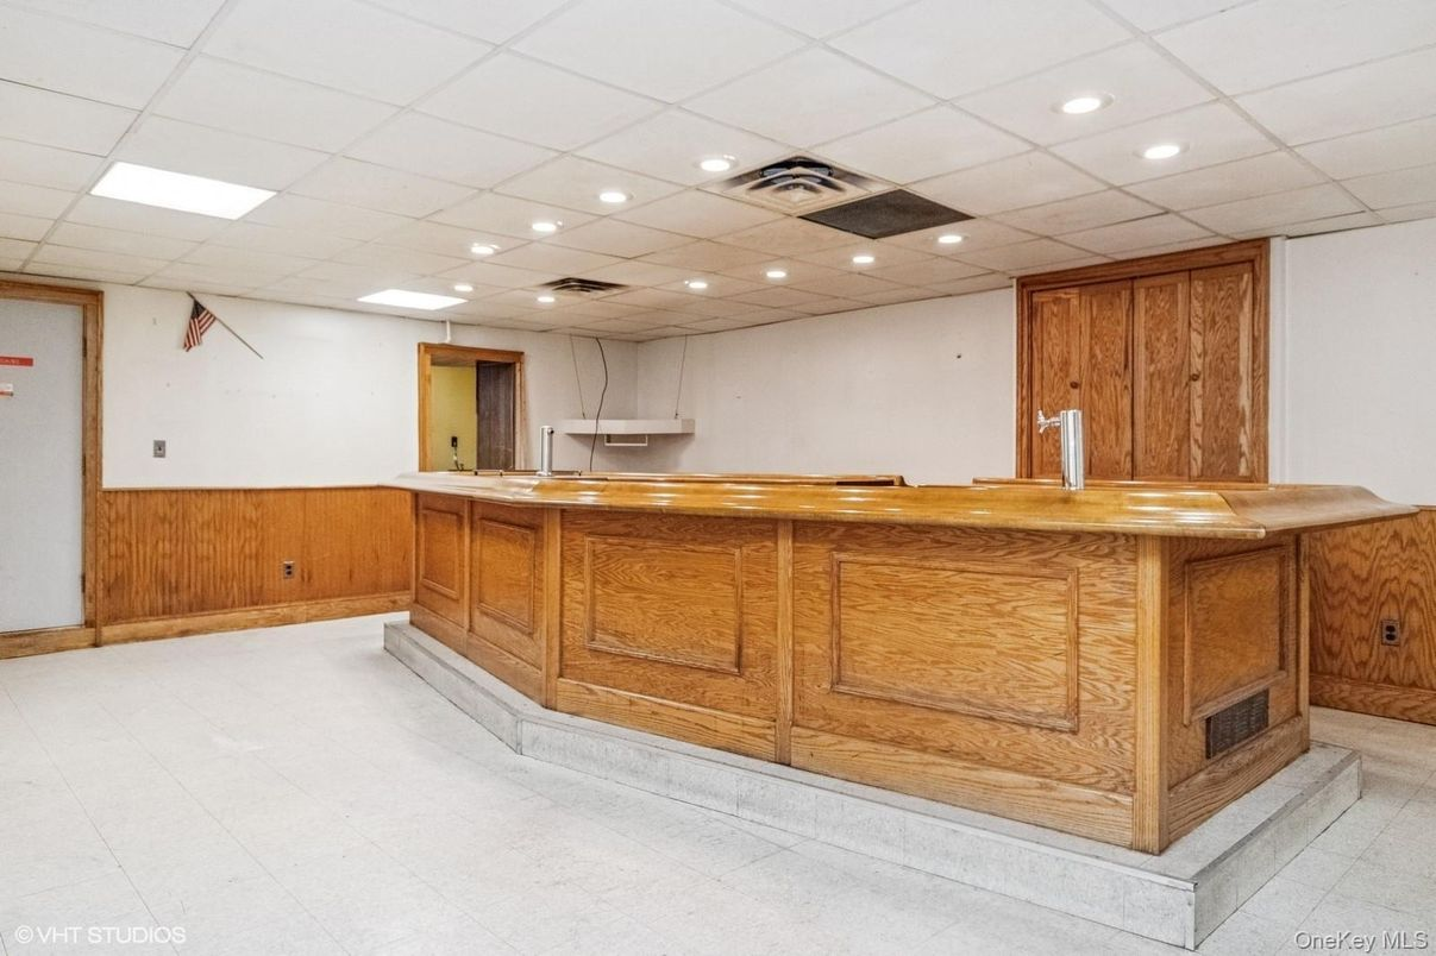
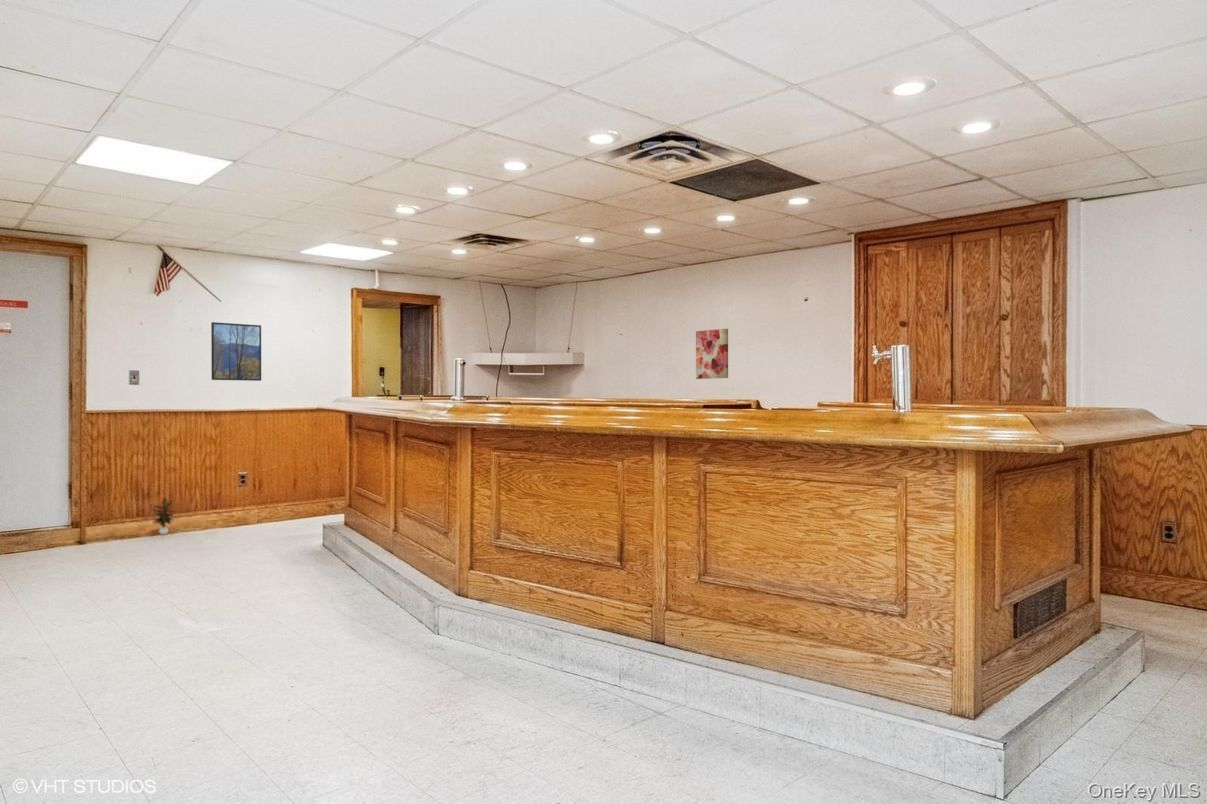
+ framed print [210,321,262,382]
+ wall art [695,328,729,380]
+ potted plant [151,496,178,536]
